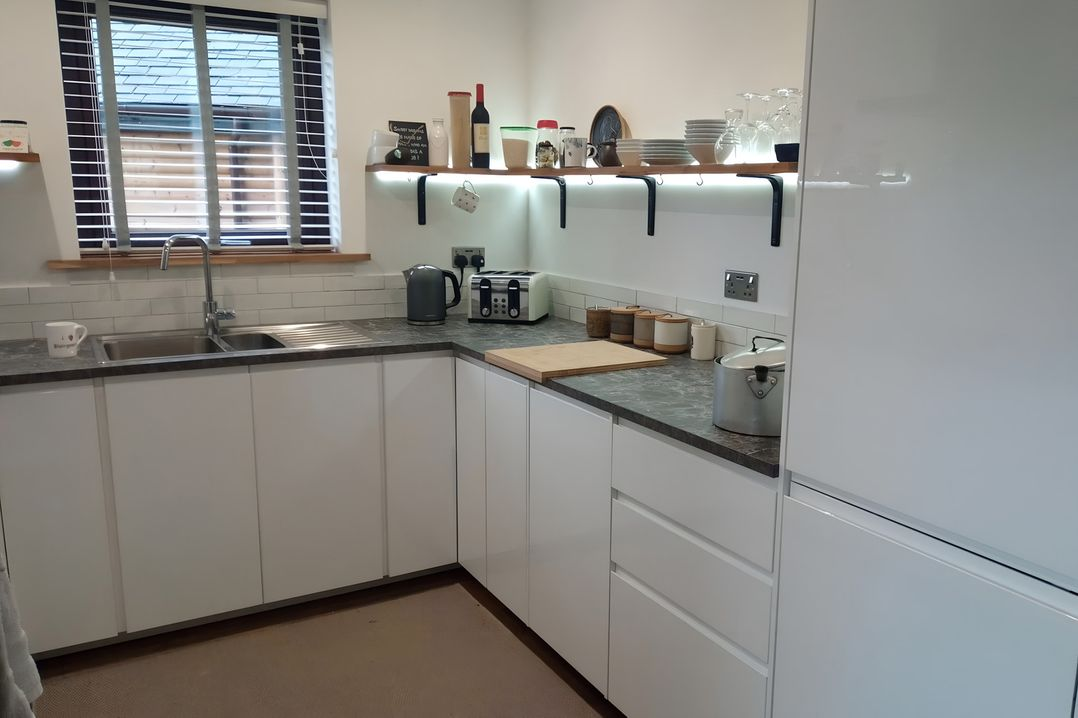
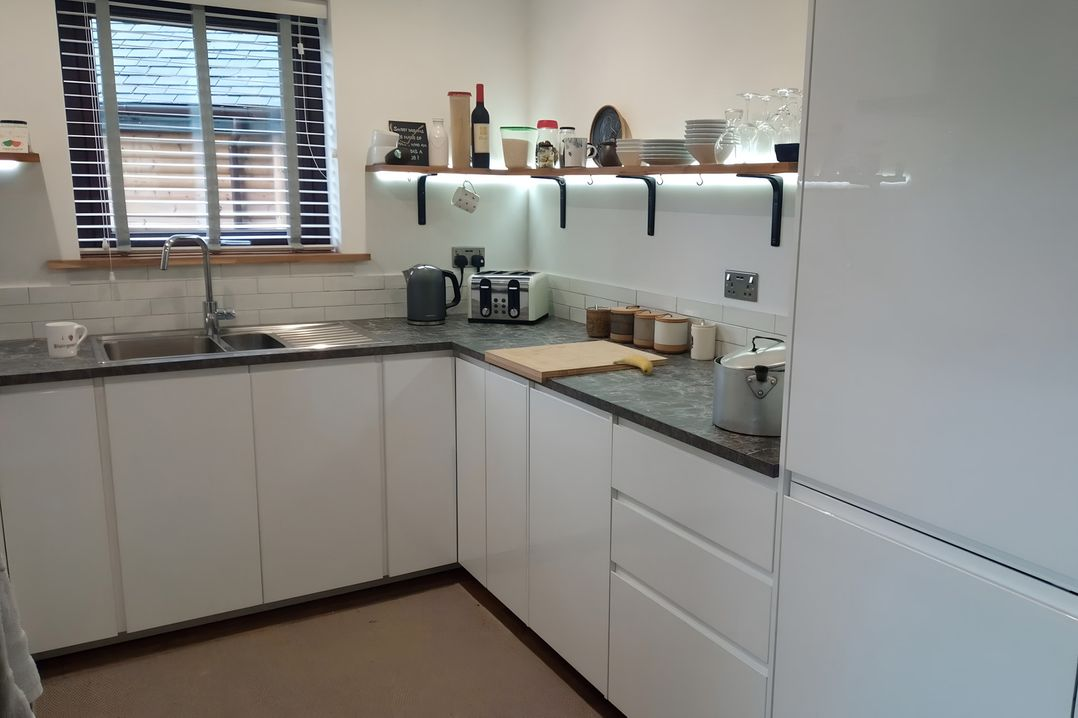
+ banana [612,354,654,375]
